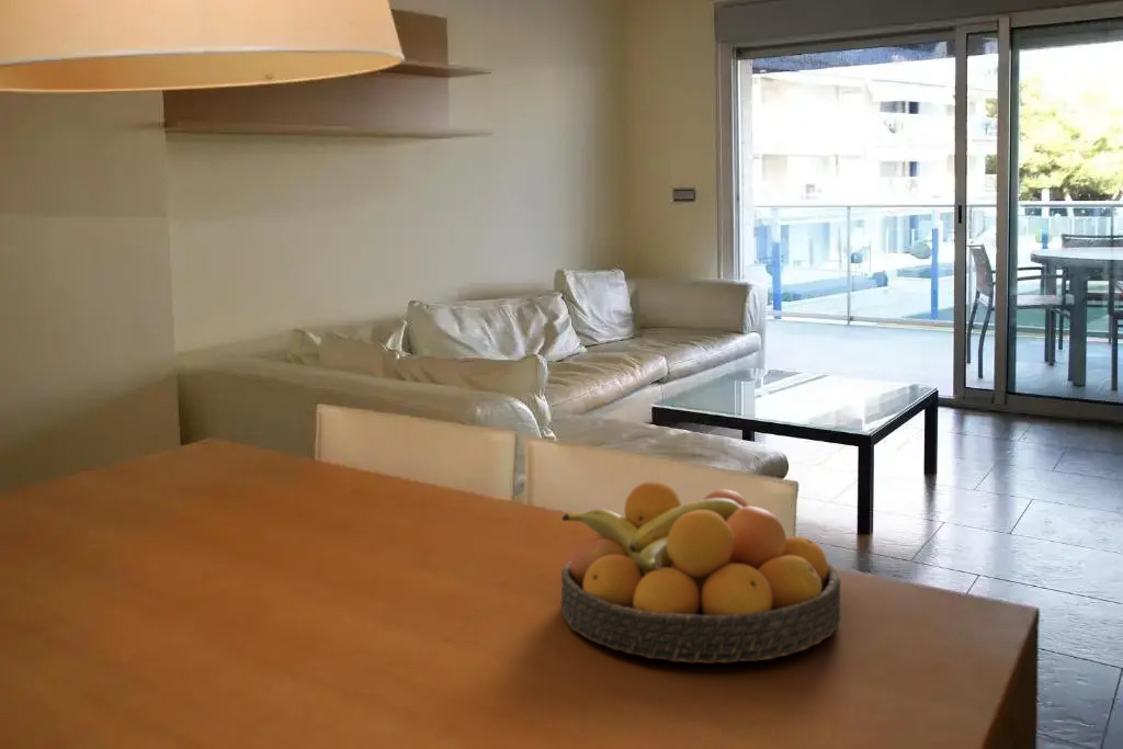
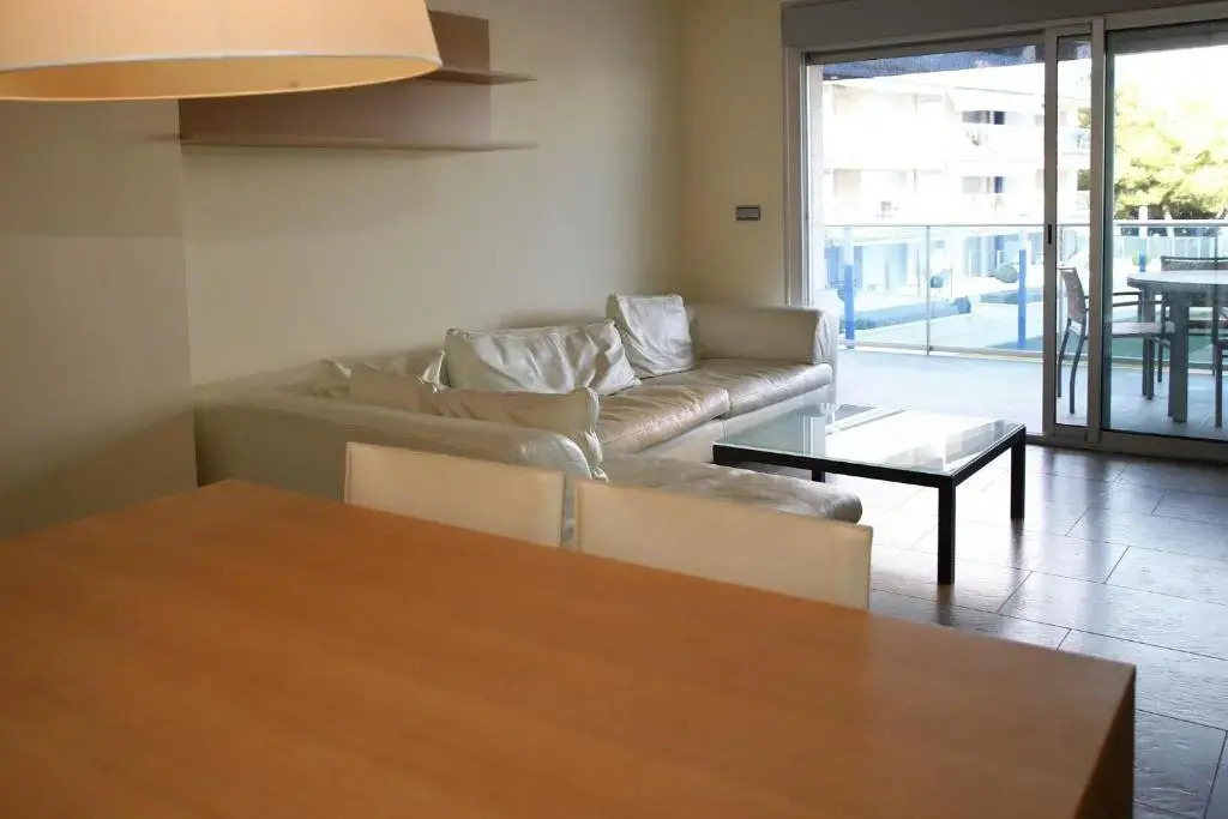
- fruit bowl [560,480,842,665]
